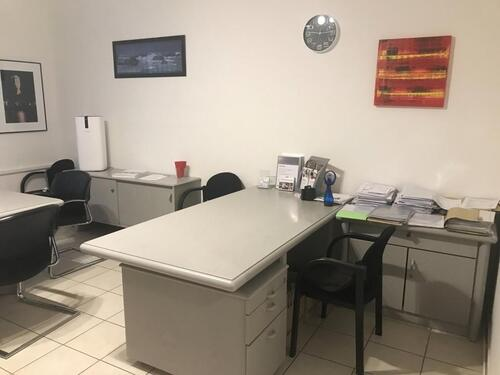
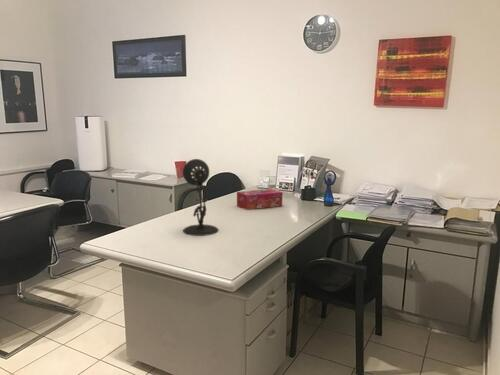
+ desk lamp [182,158,220,237]
+ tissue box [236,188,283,211]
